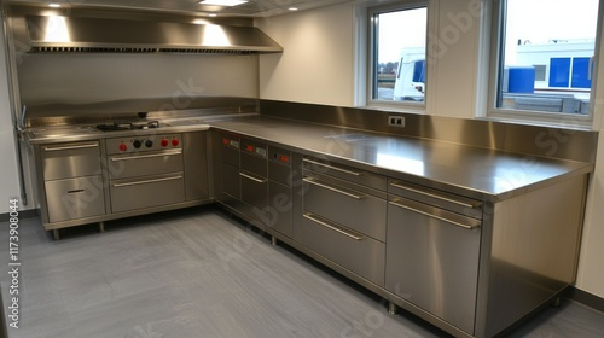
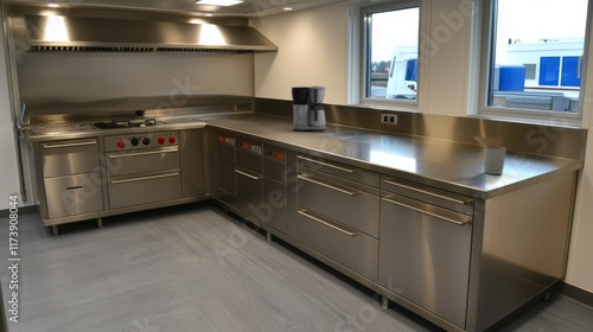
+ utensil holder [472,134,508,175]
+ coffee maker [291,85,327,133]
